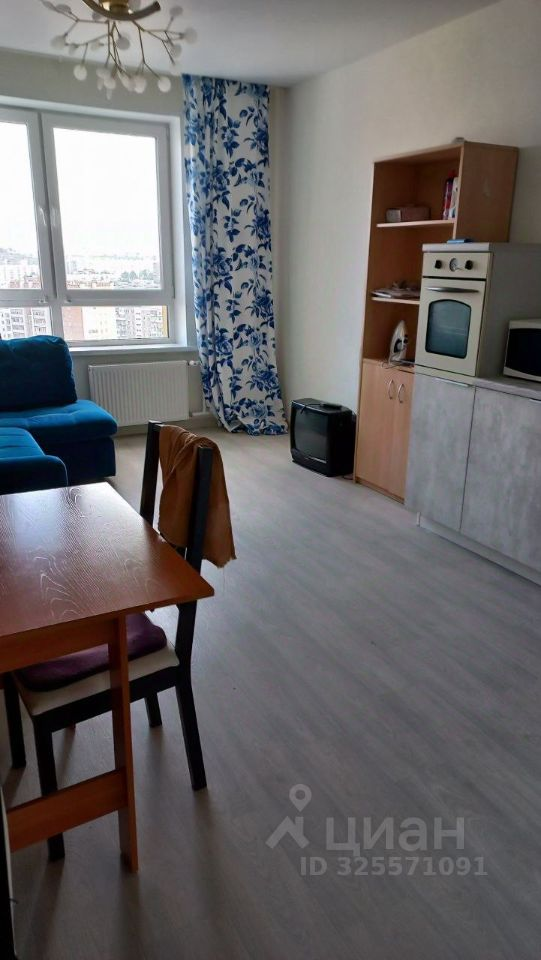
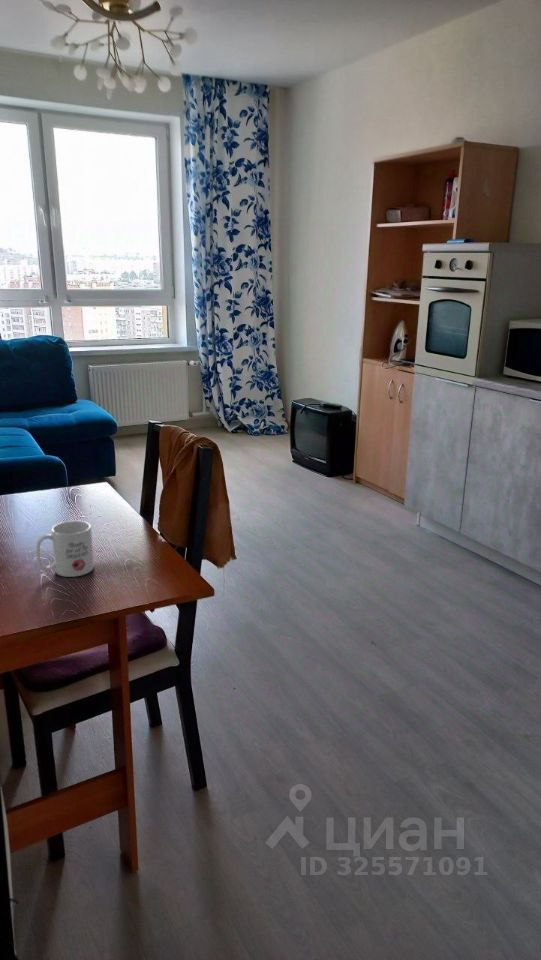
+ mug [35,520,95,578]
